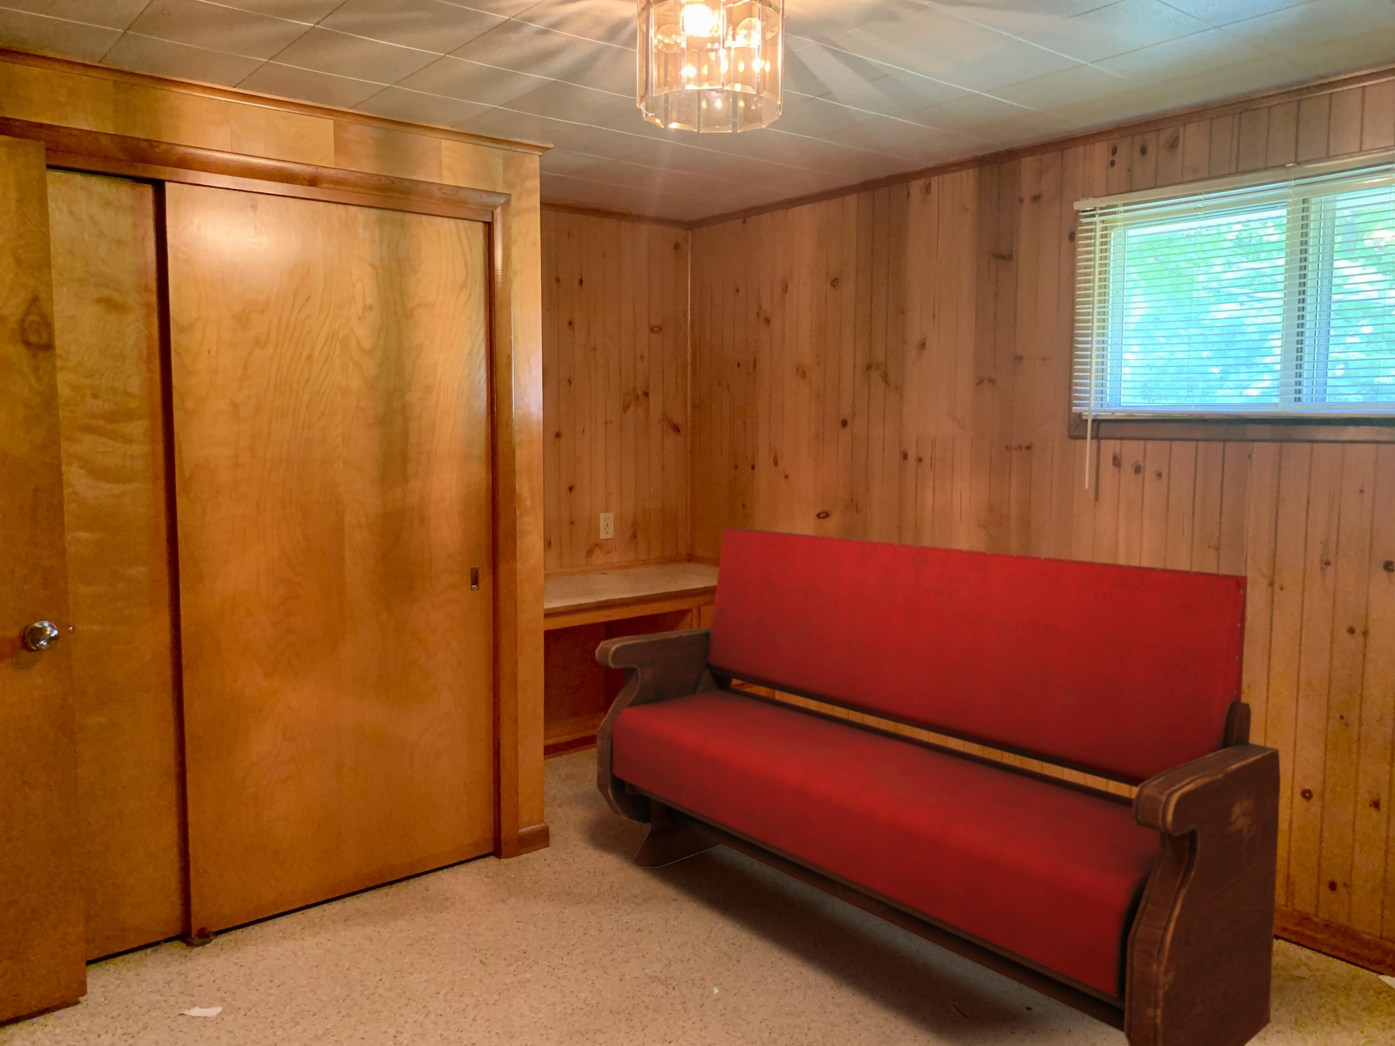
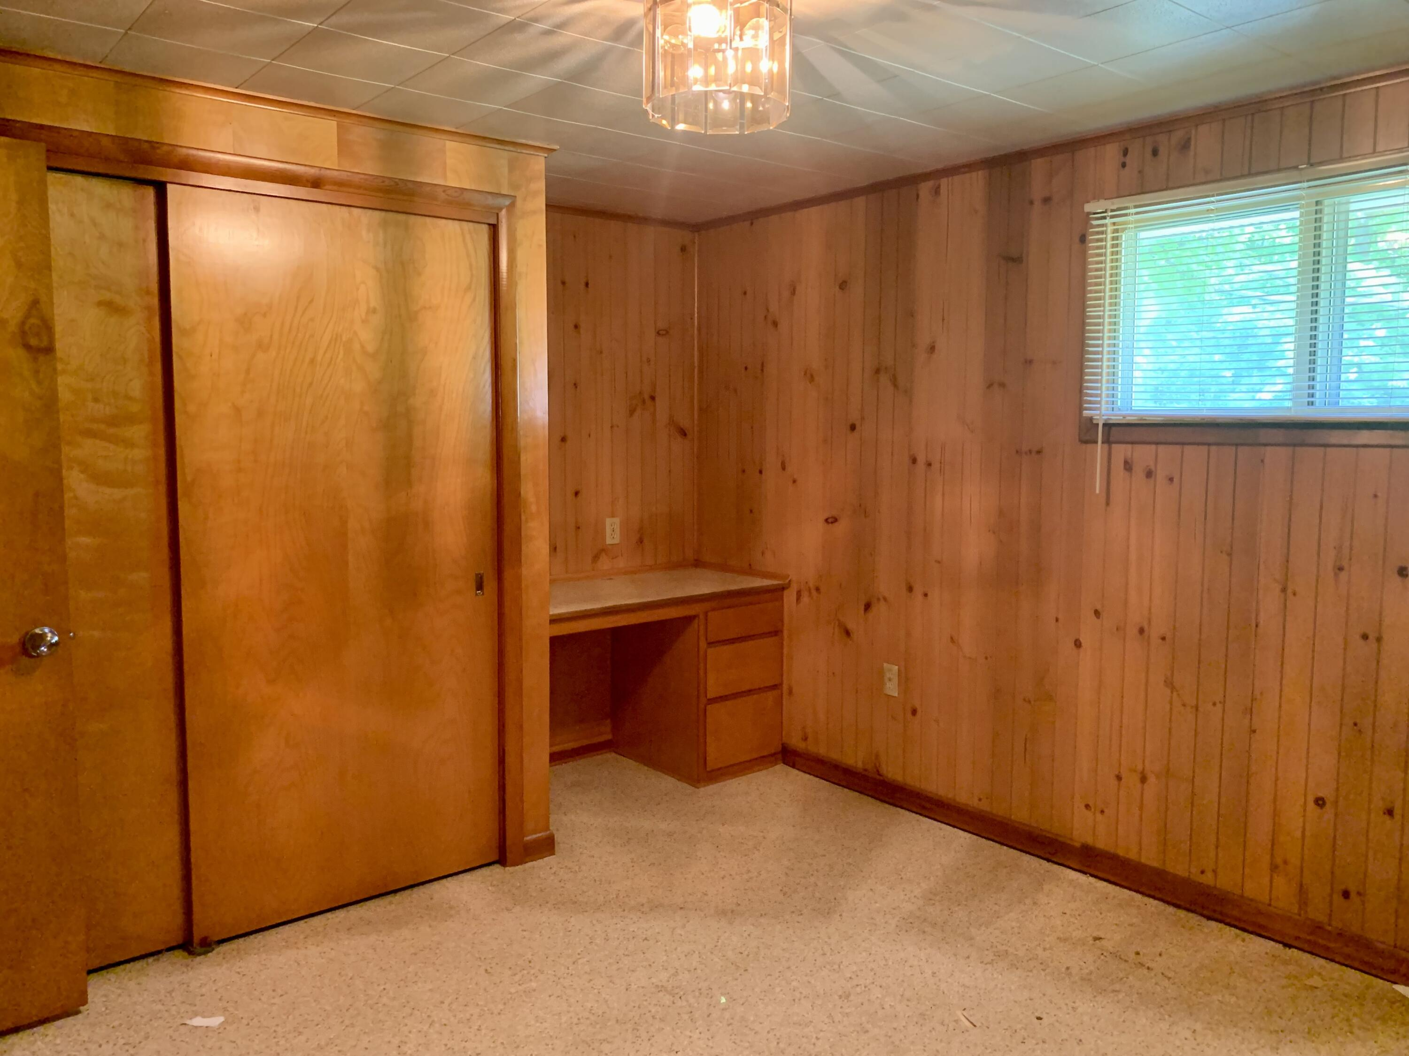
- bench [595,527,1281,1046]
